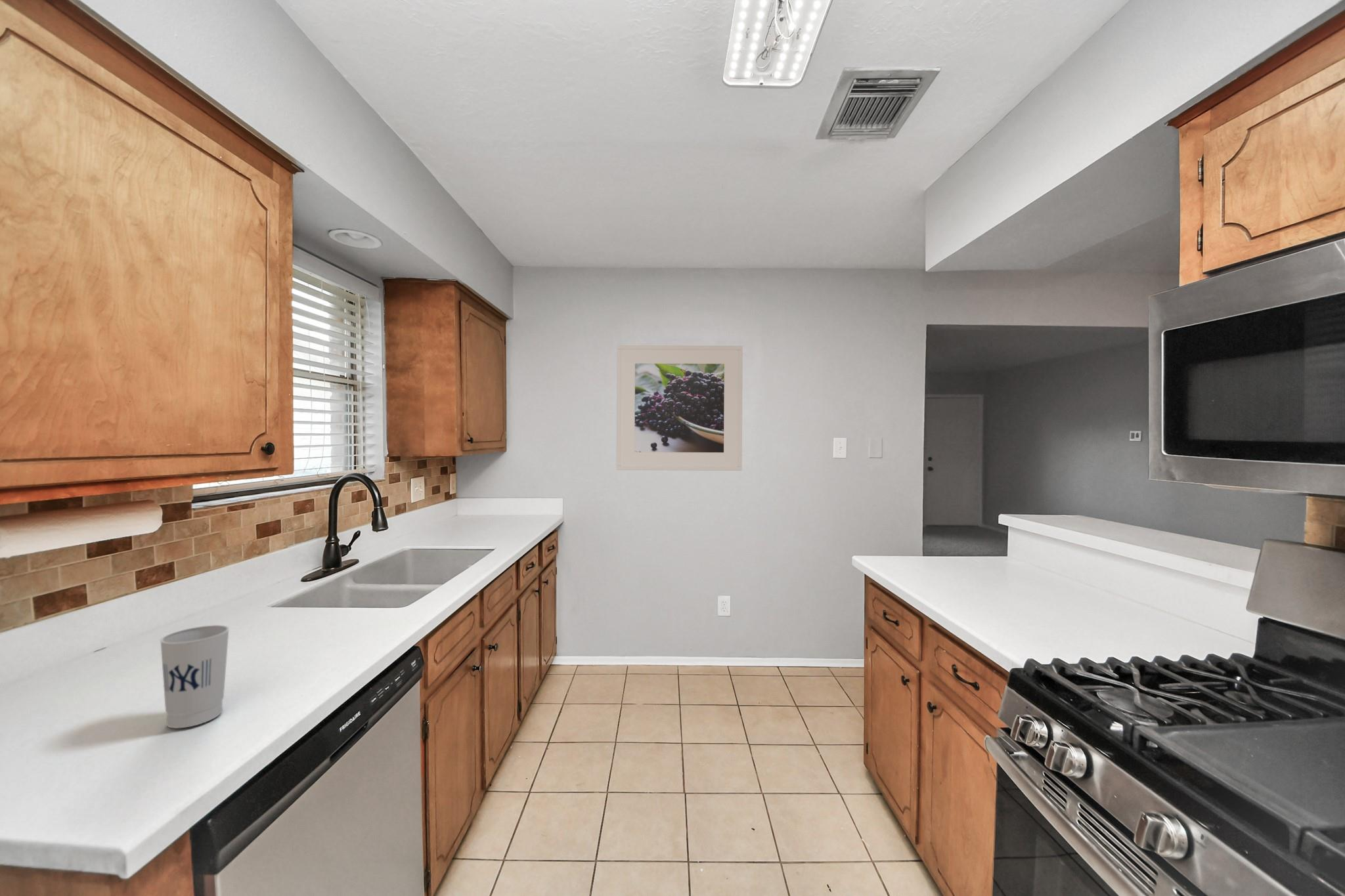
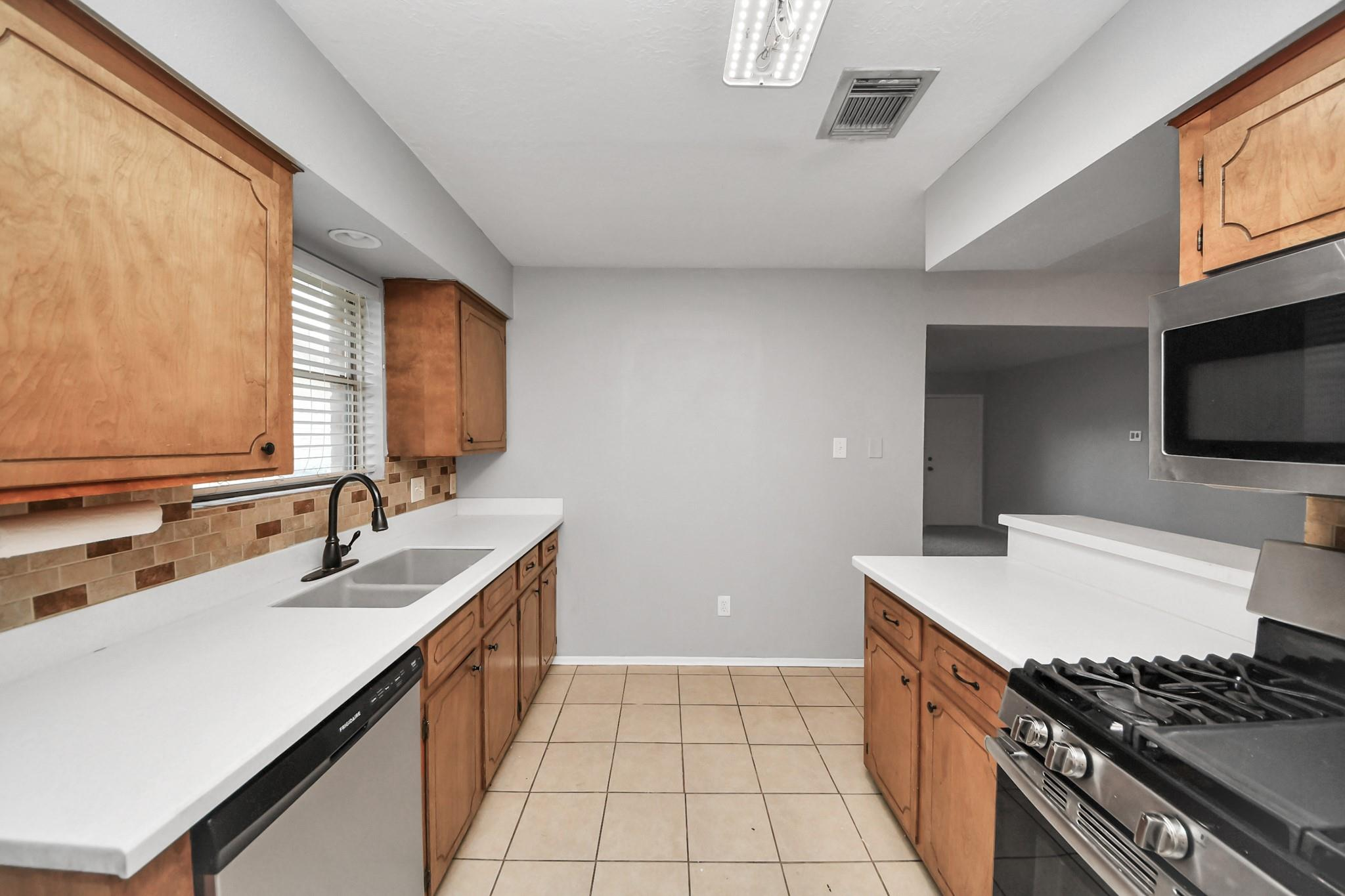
- cup [160,624,230,729]
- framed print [616,345,743,471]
